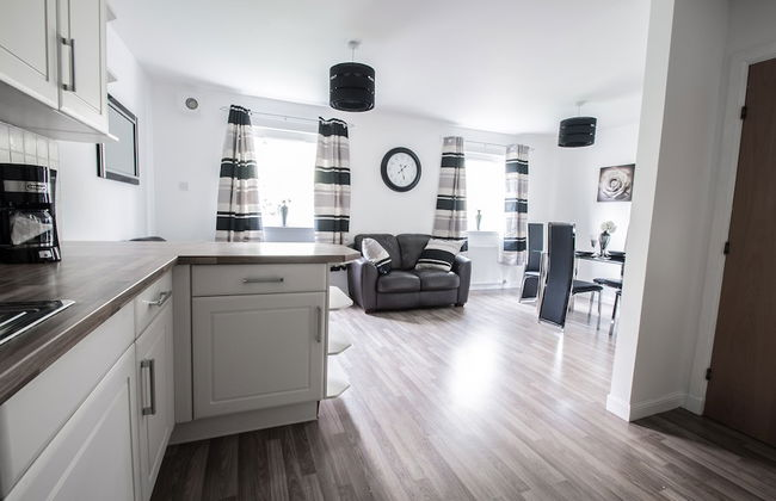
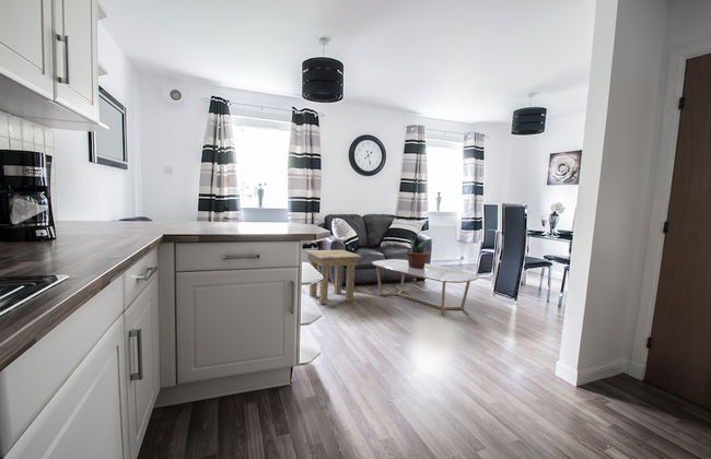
+ potted plant [403,237,434,269]
+ side table [304,249,363,305]
+ coffee table [371,258,480,317]
